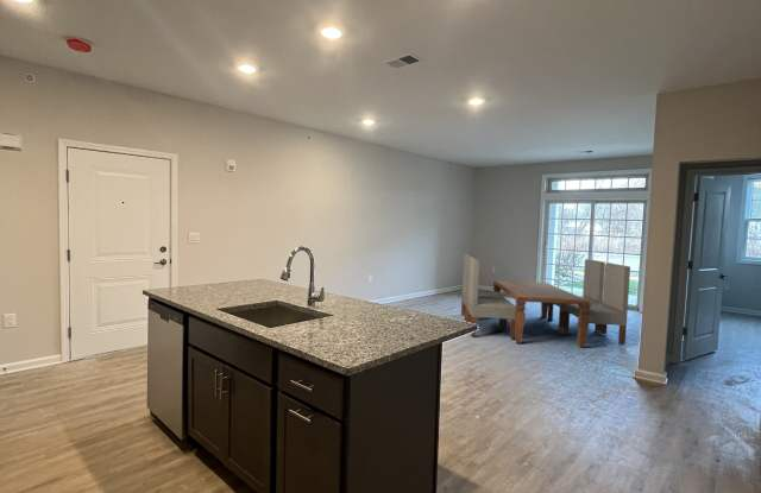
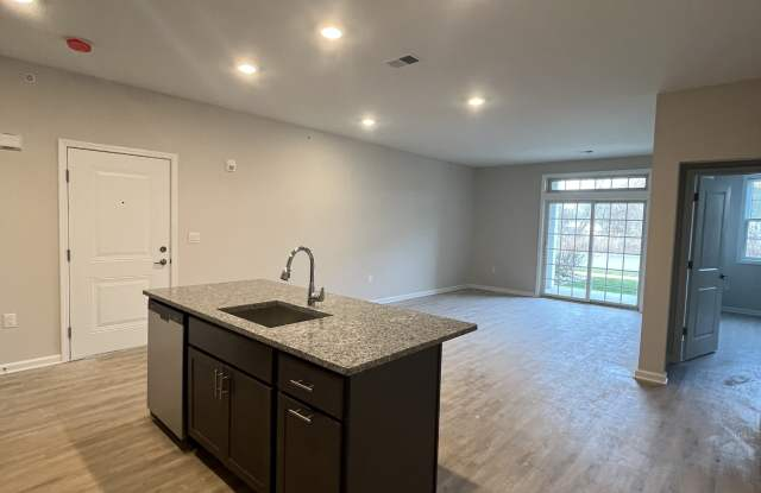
- dining table [460,253,631,348]
